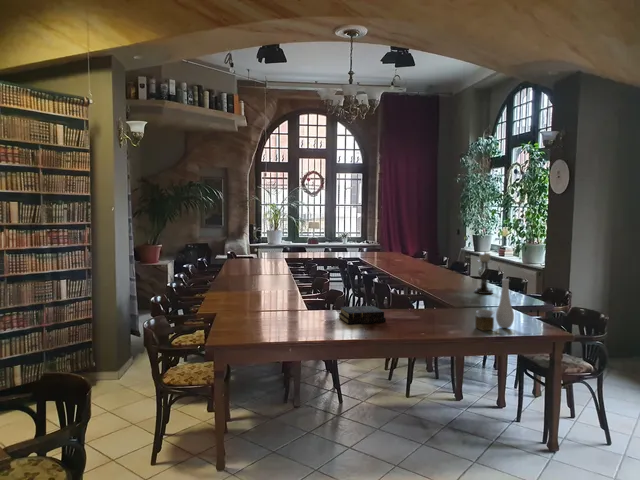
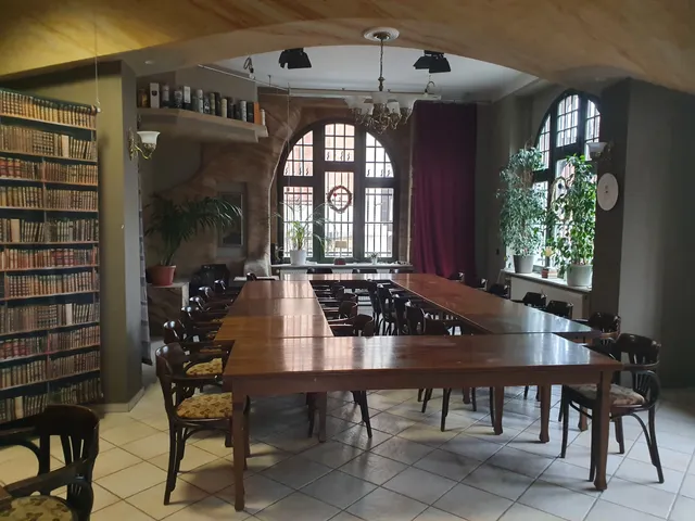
- vase [474,278,515,332]
- candle holder [473,251,494,295]
- book [338,305,387,325]
